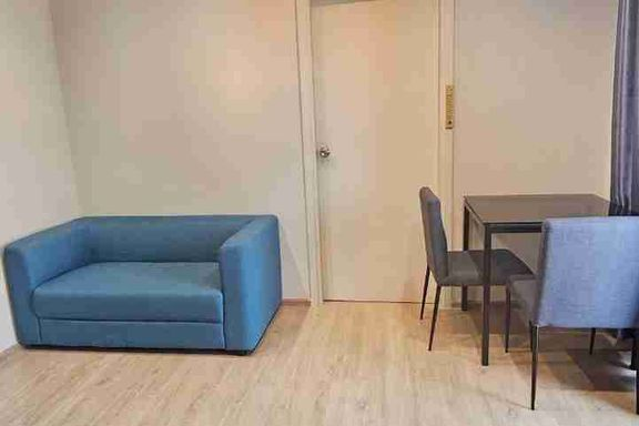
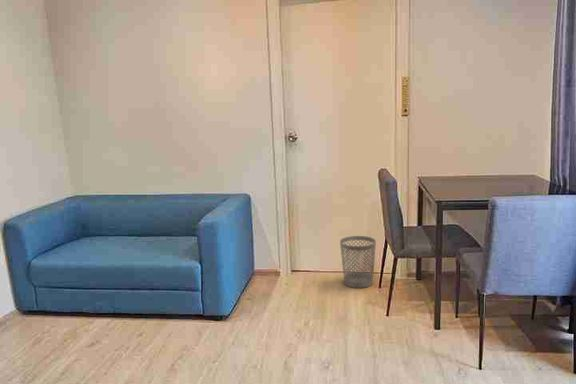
+ wastebasket [339,235,377,289]
